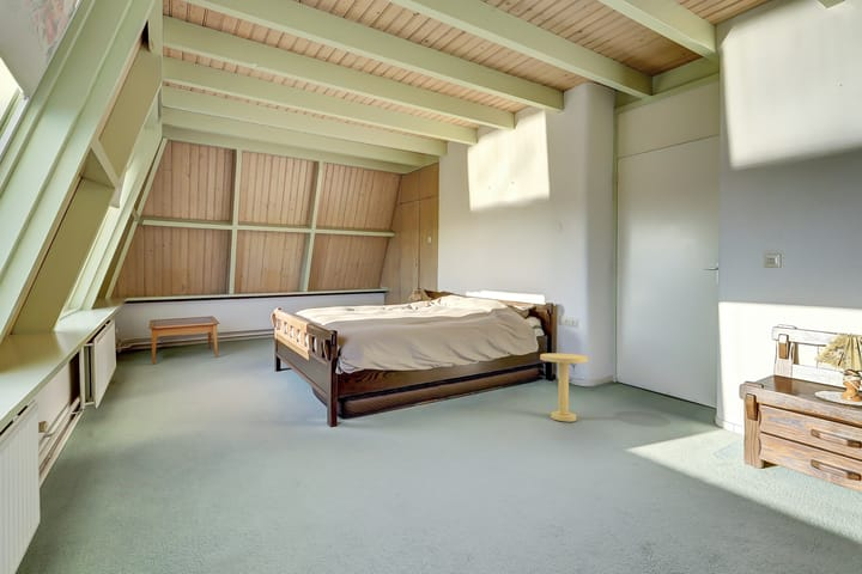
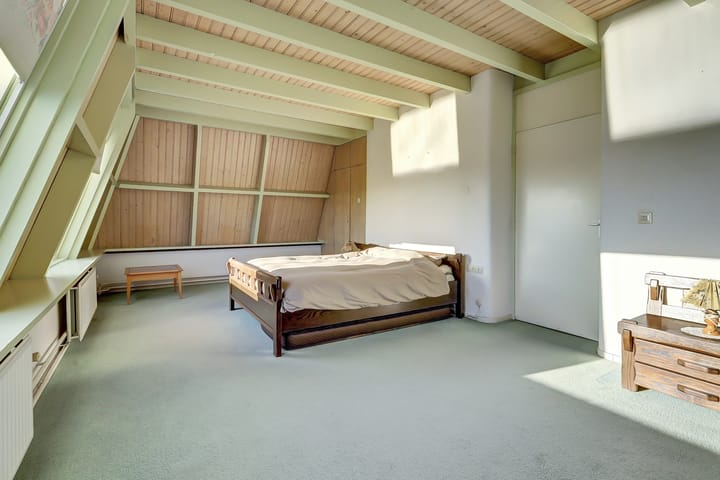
- side table [539,353,589,423]
